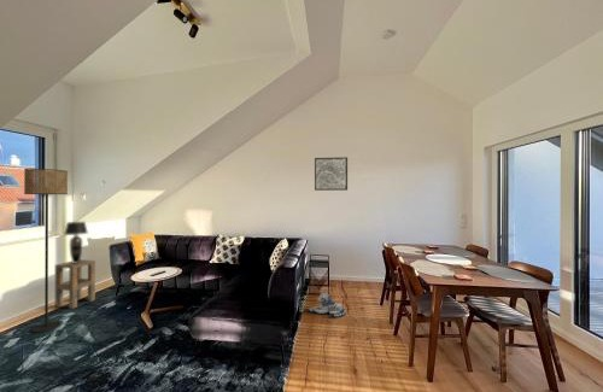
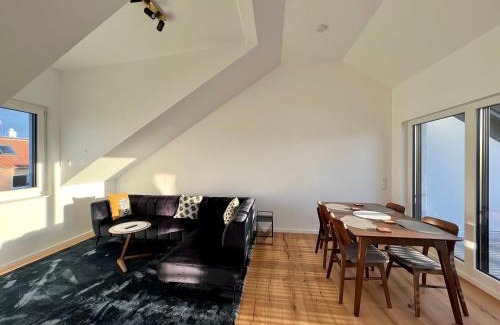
- plush toy [308,291,347,318]
- floor lamp [23,168,69,334]
- table lamp [63,221,89,263]
- side table [54,258,96,310]
- wall art [314,156,349,192]
